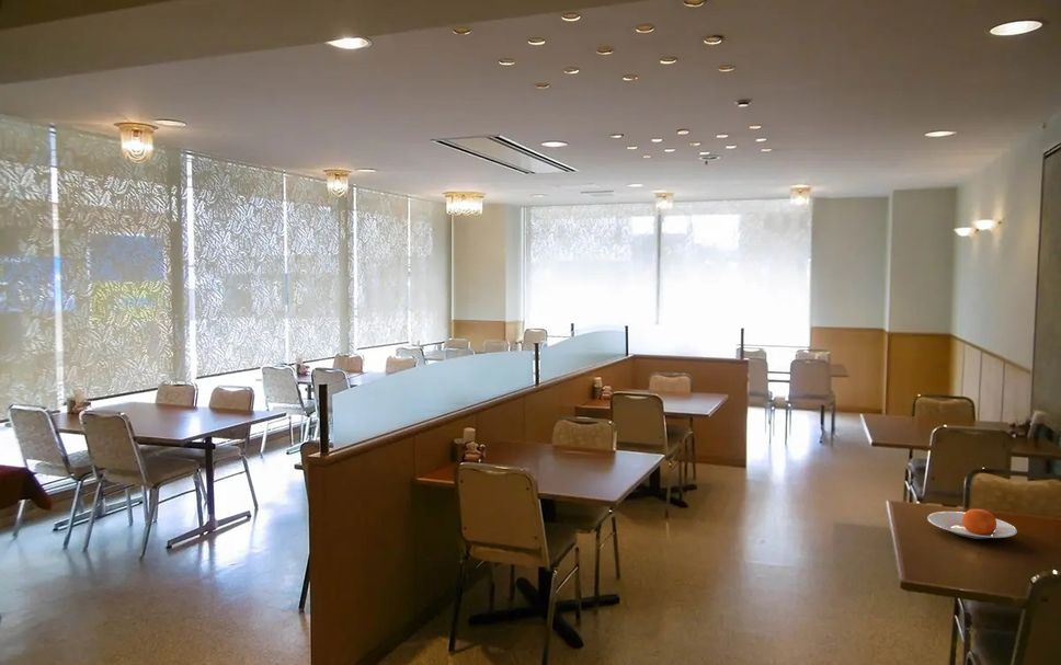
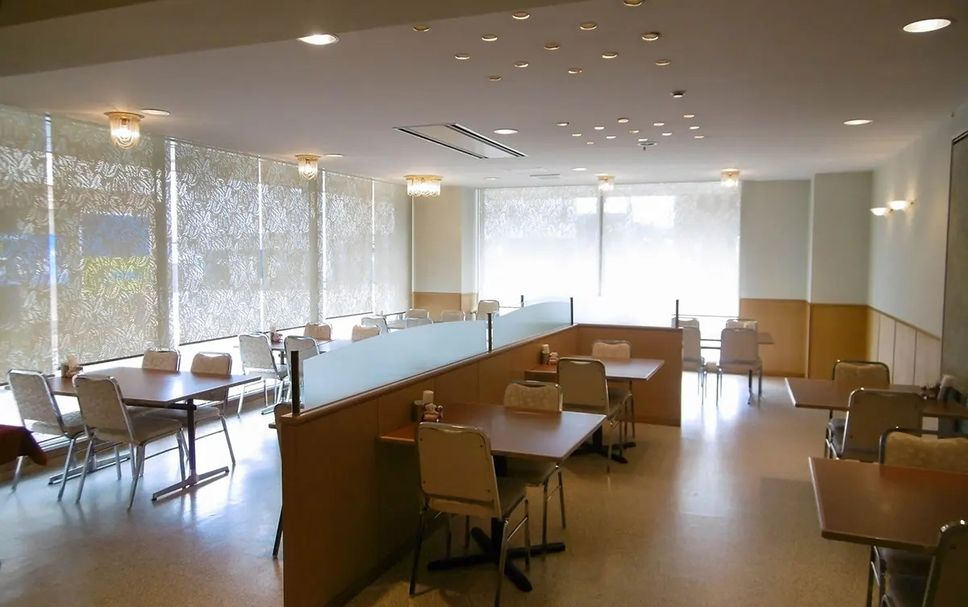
- plate [926,508,1018,540]
